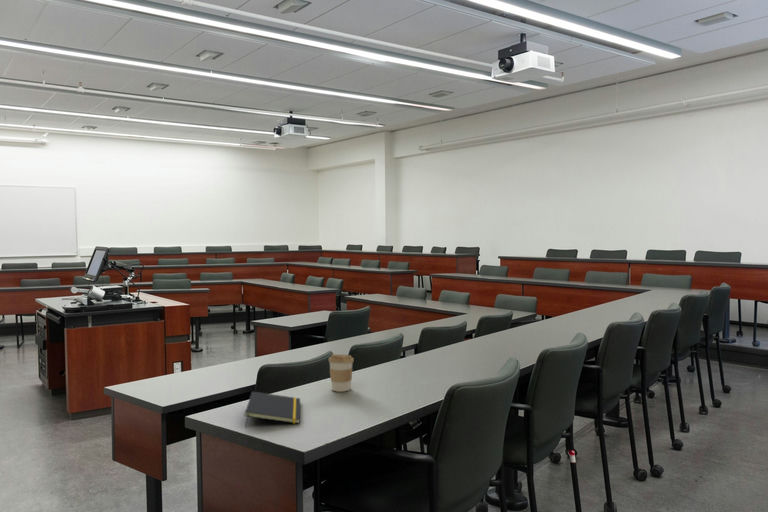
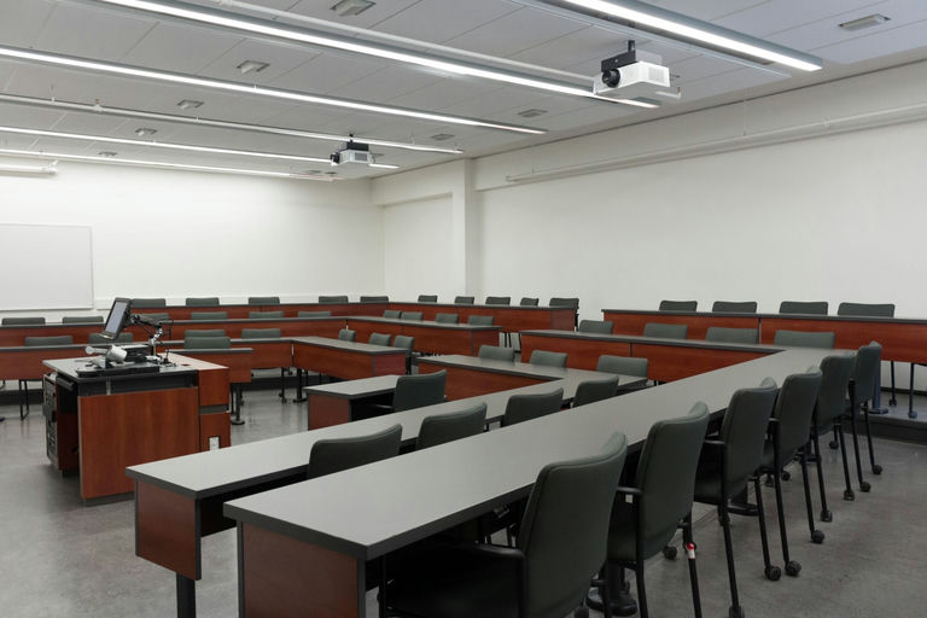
- coffee cup [328,354,355,393]
- notepad [244,390,301,429]
